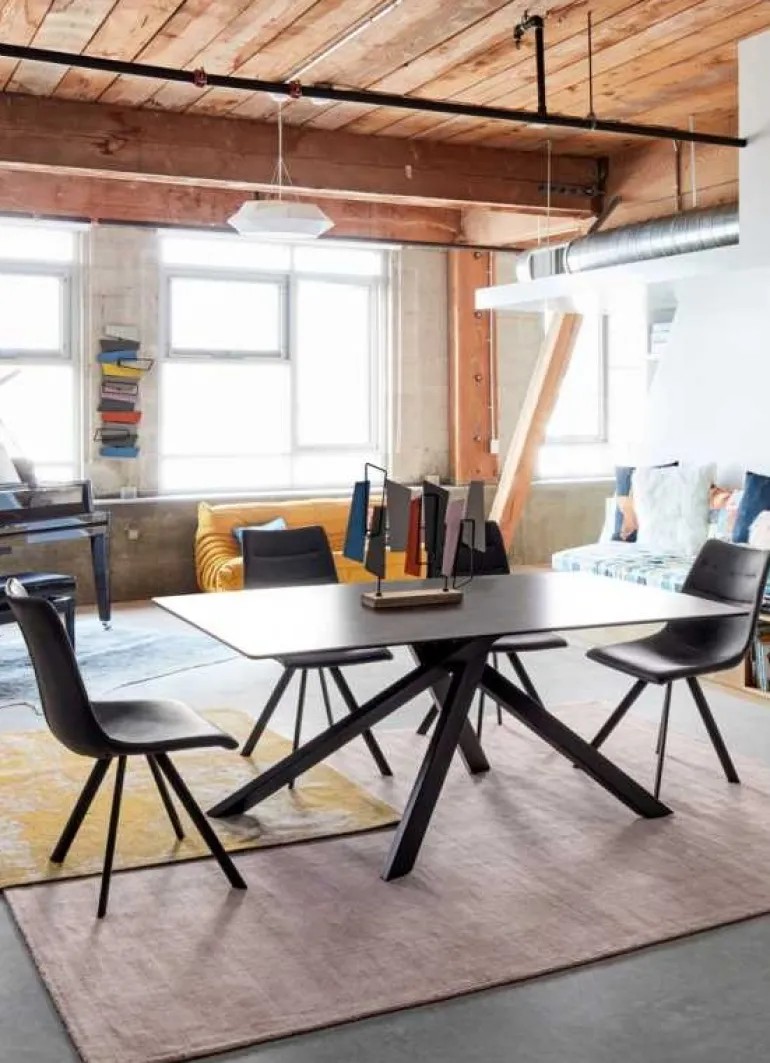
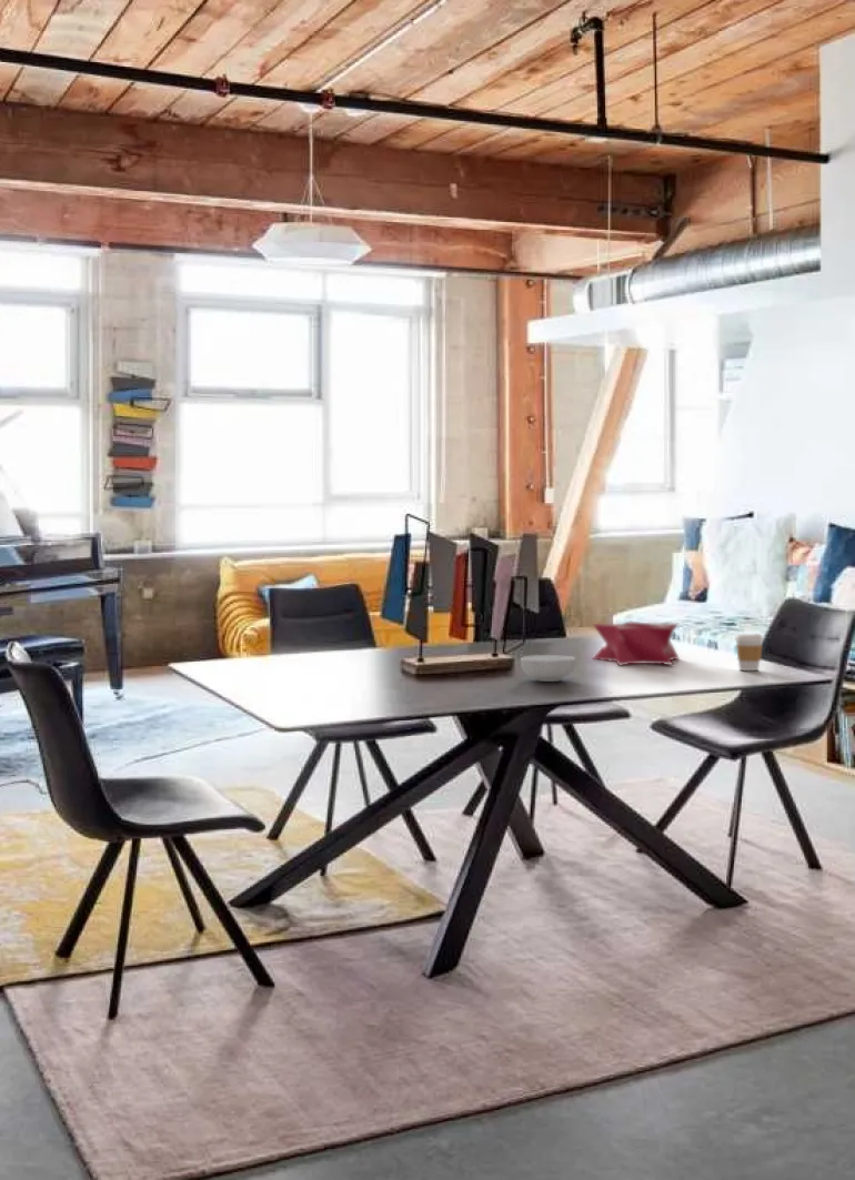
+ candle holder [591,621,681,666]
+ cereal bowl [520,654,576,683]
+ coffee cup [734,633,764,672]
